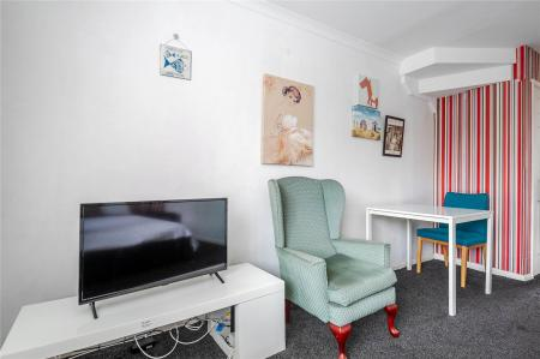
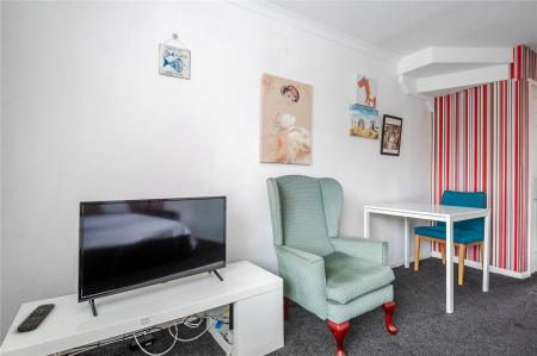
+ remote control [17,302,56,332]
